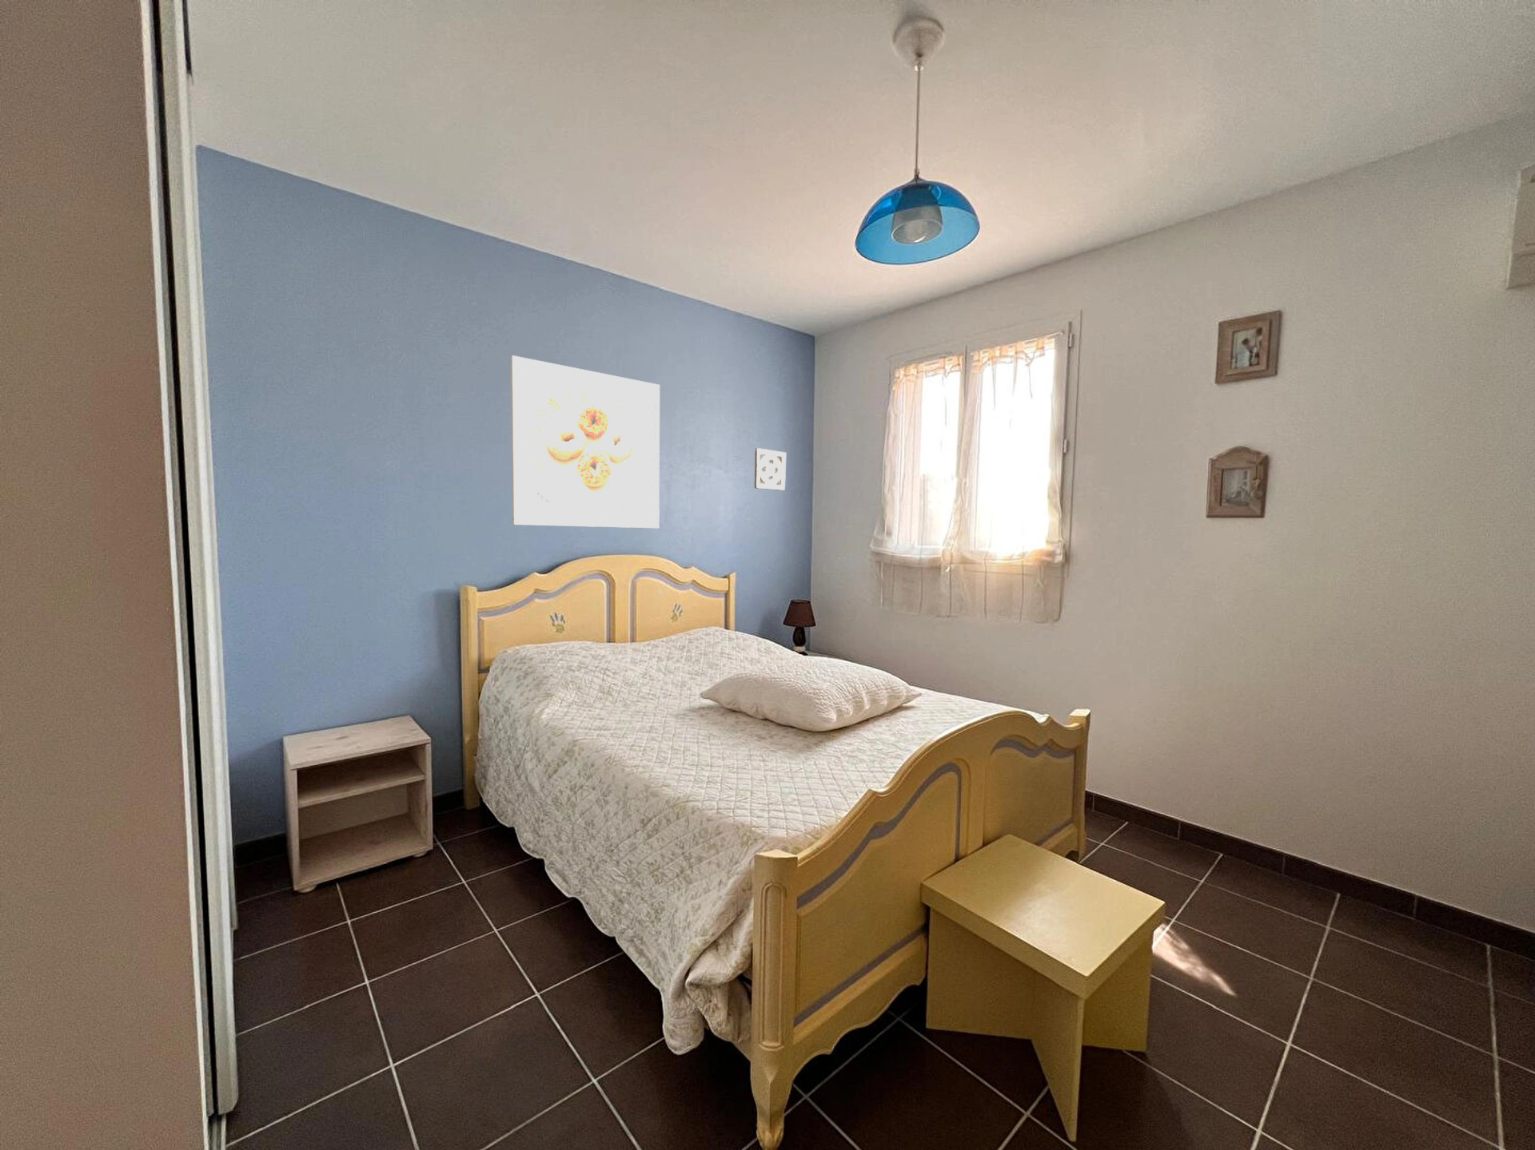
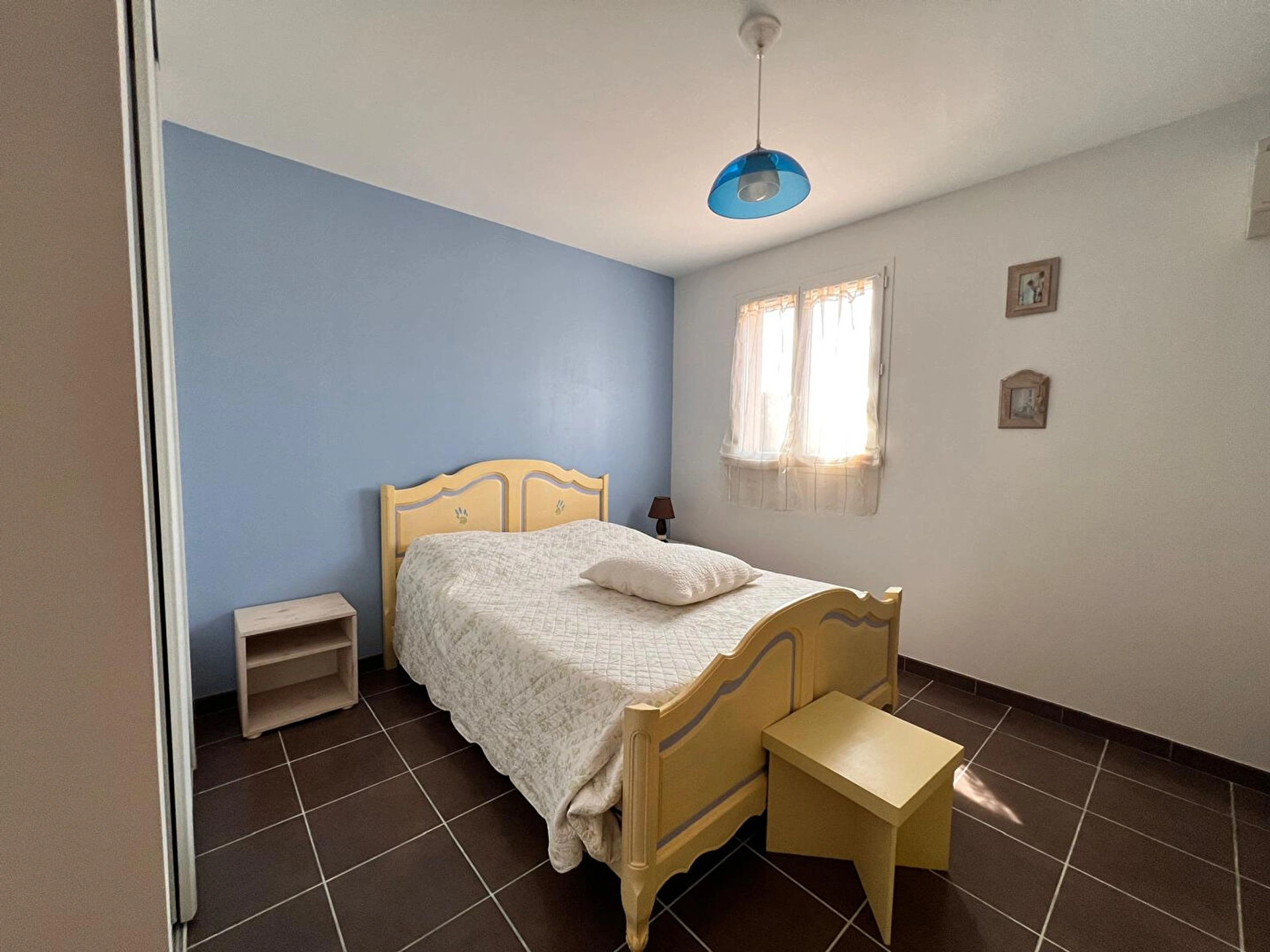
- wall ornament [754,447,787,492]
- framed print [510,355,660,529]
